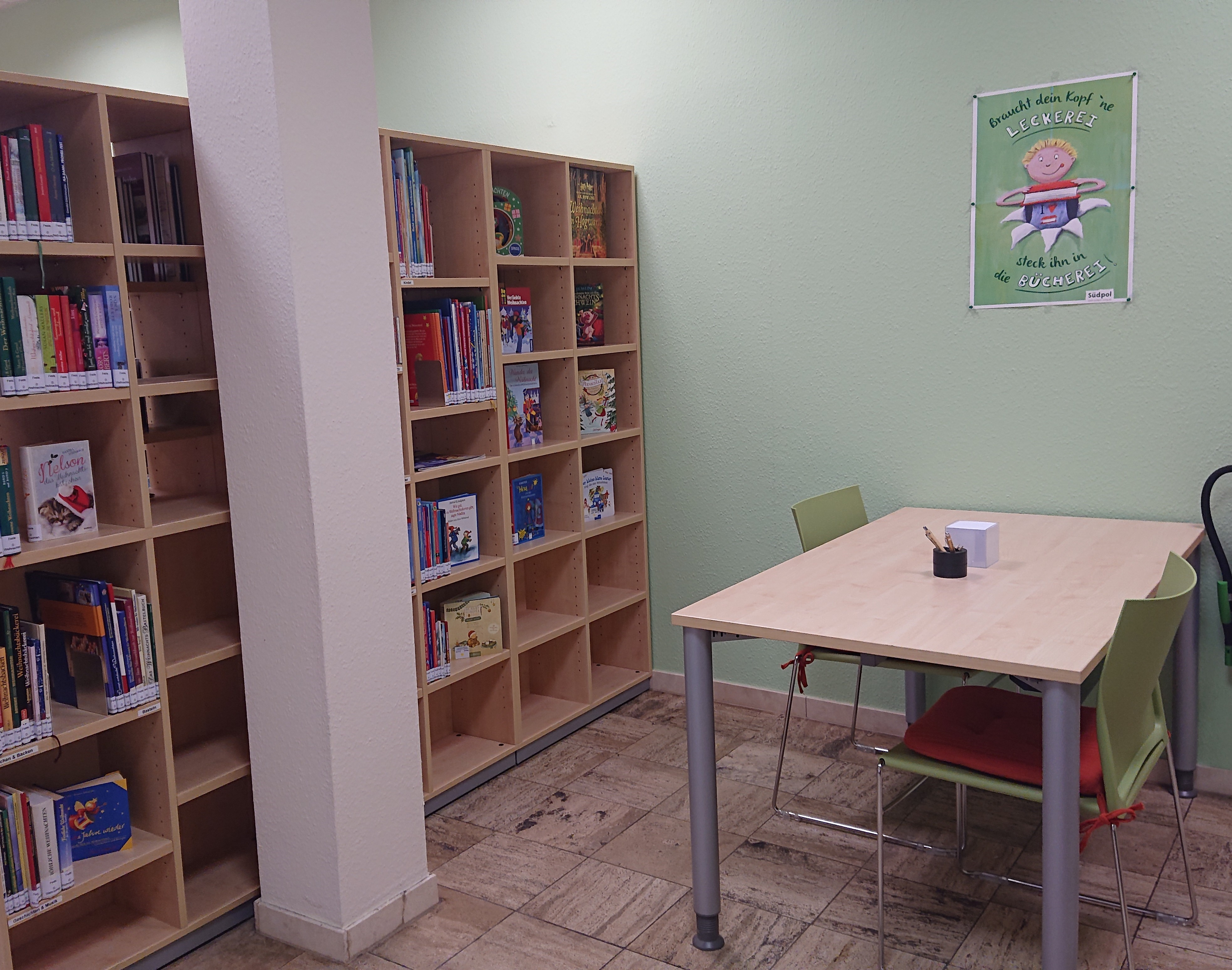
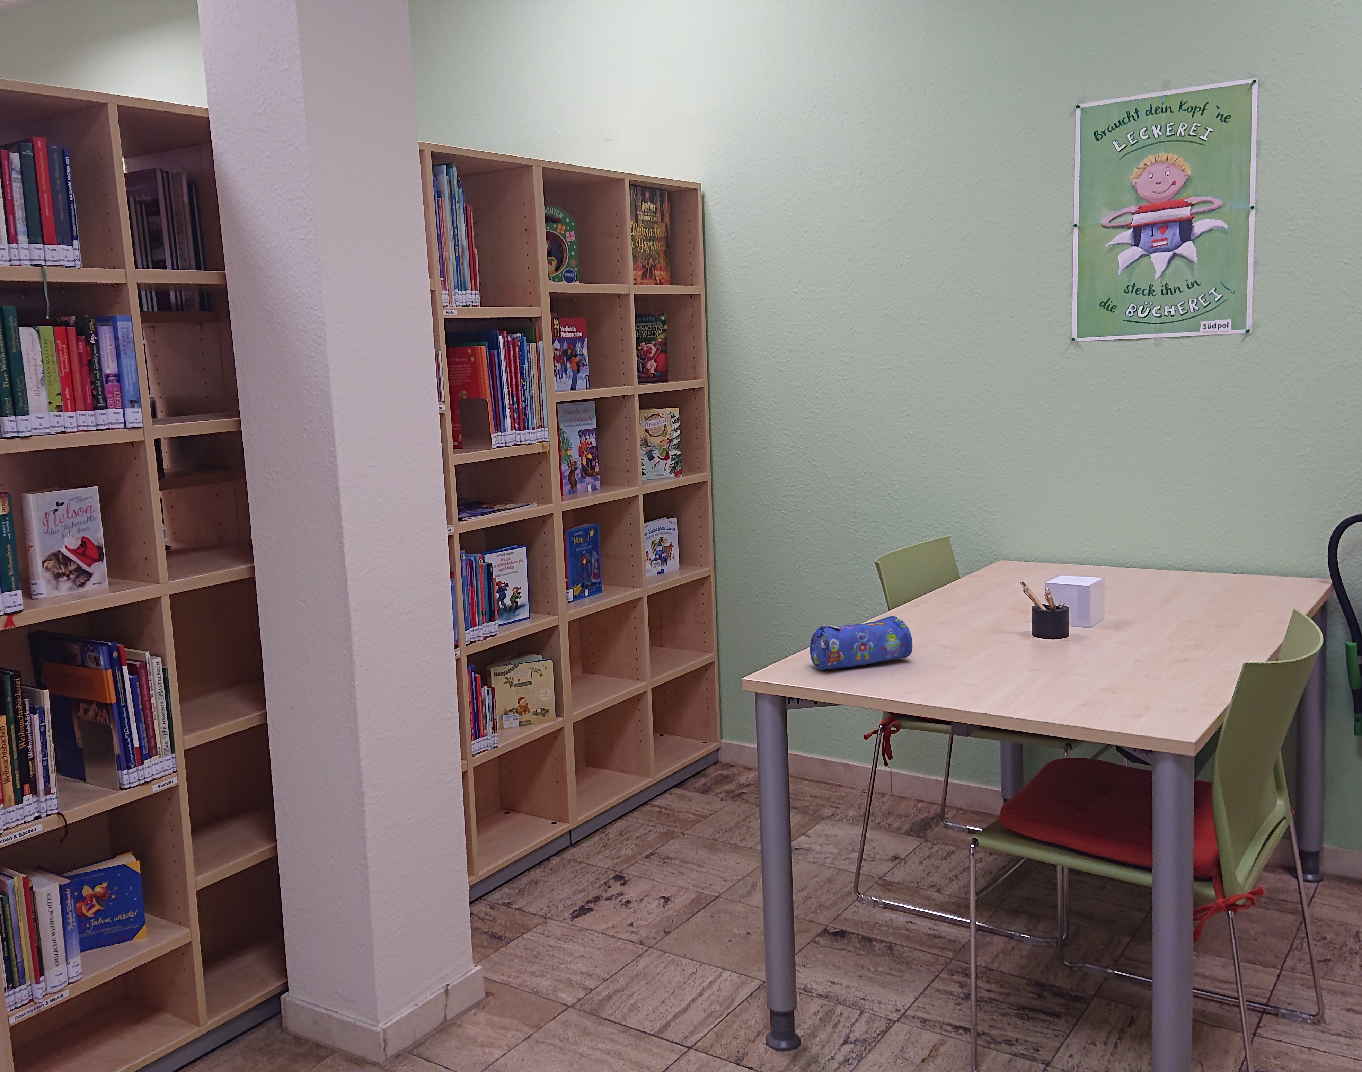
+ pencil case [809,616,913,671]
